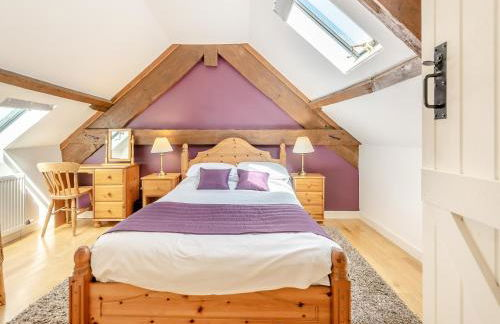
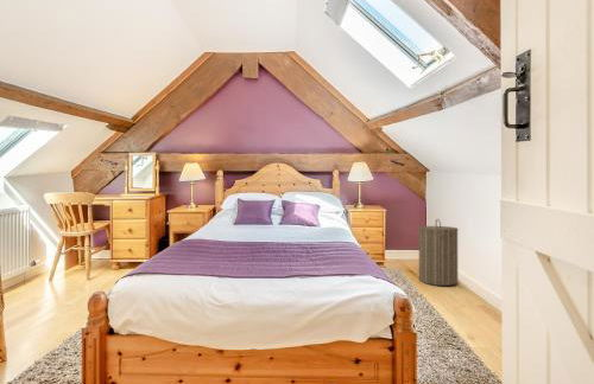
+ laundry hamper [417,218,460,287]
